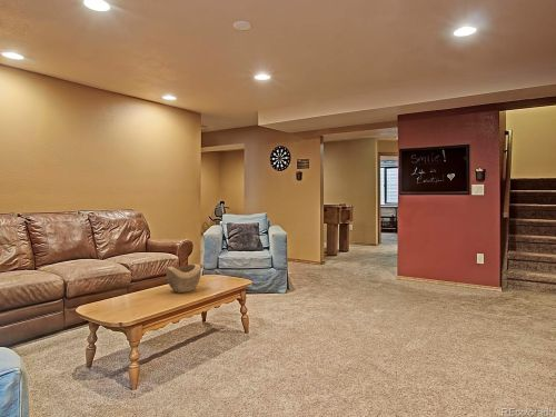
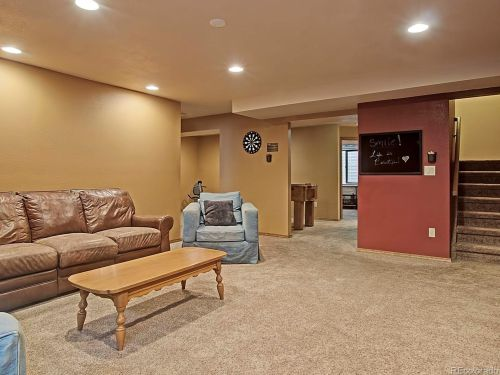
- decorative bowl [166,262,202,294]
